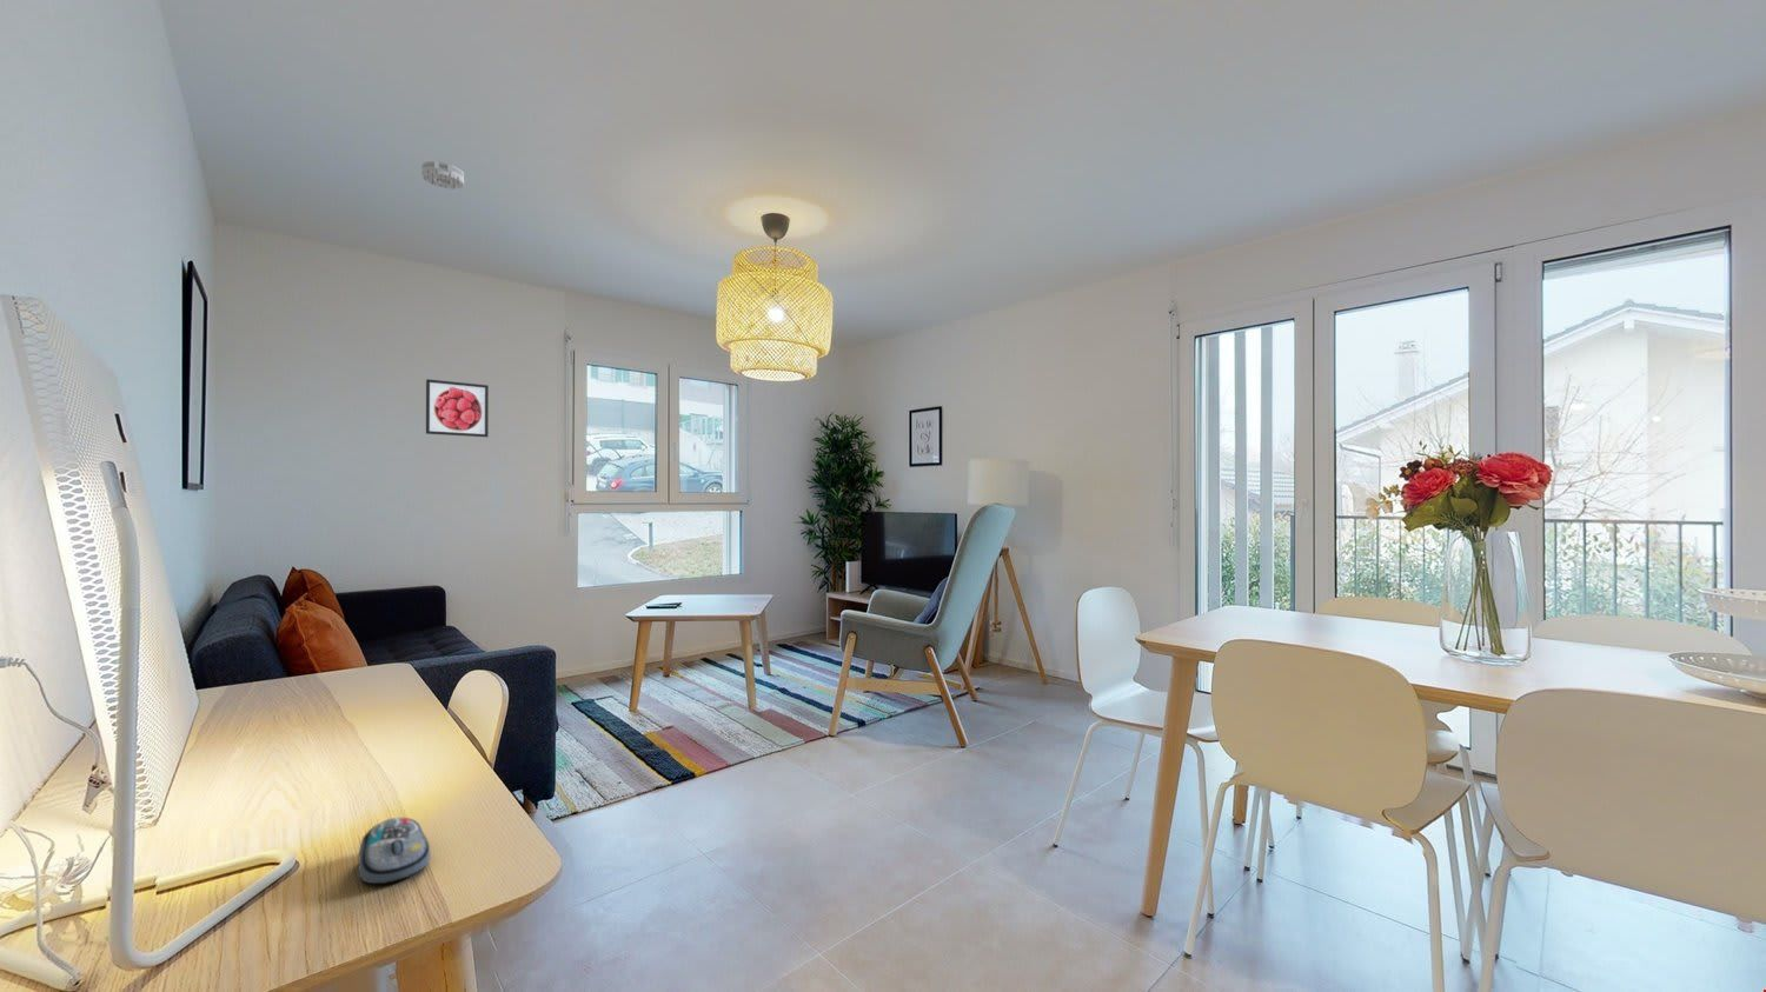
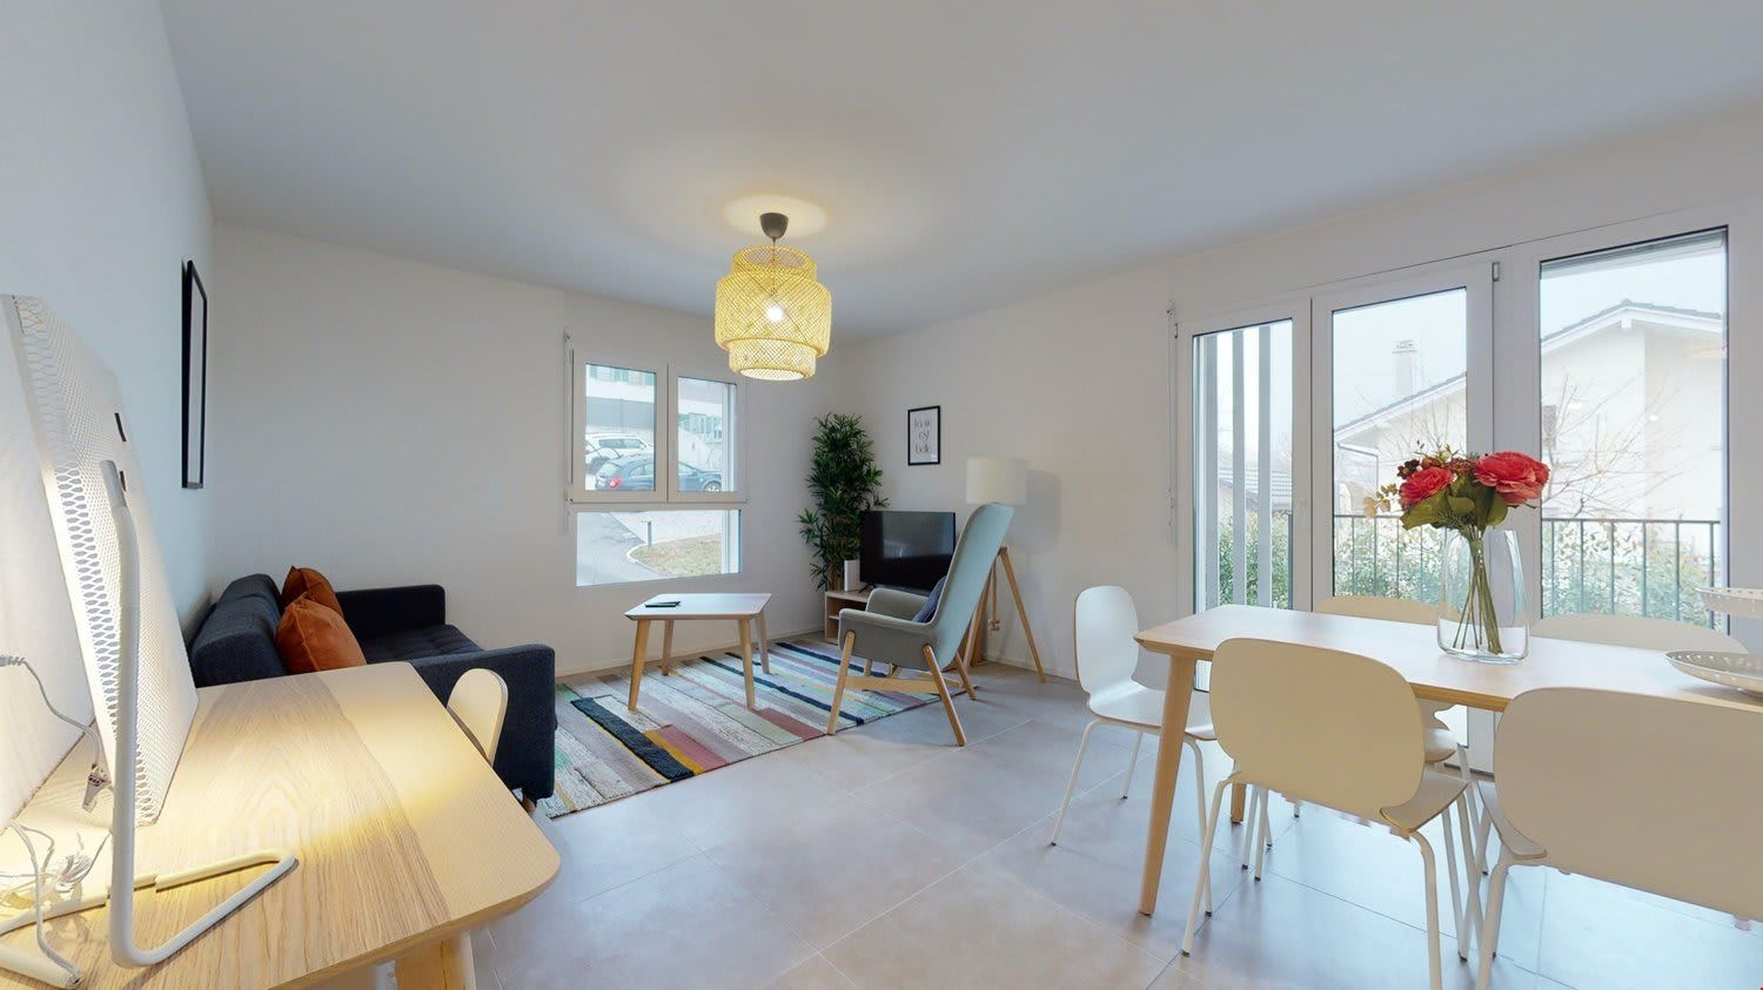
- smoke detector [421,160,465,190]
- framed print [425,377,490,438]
- computer mouse [358,816,432,885]
